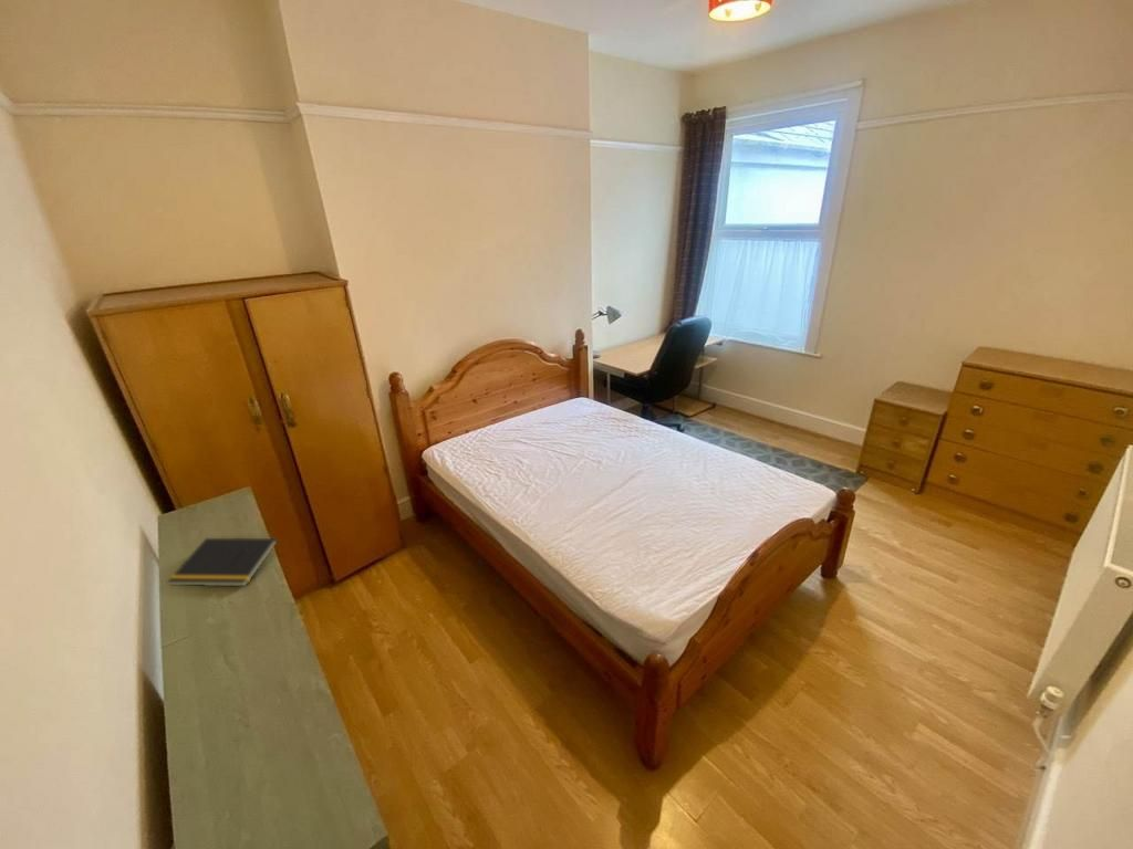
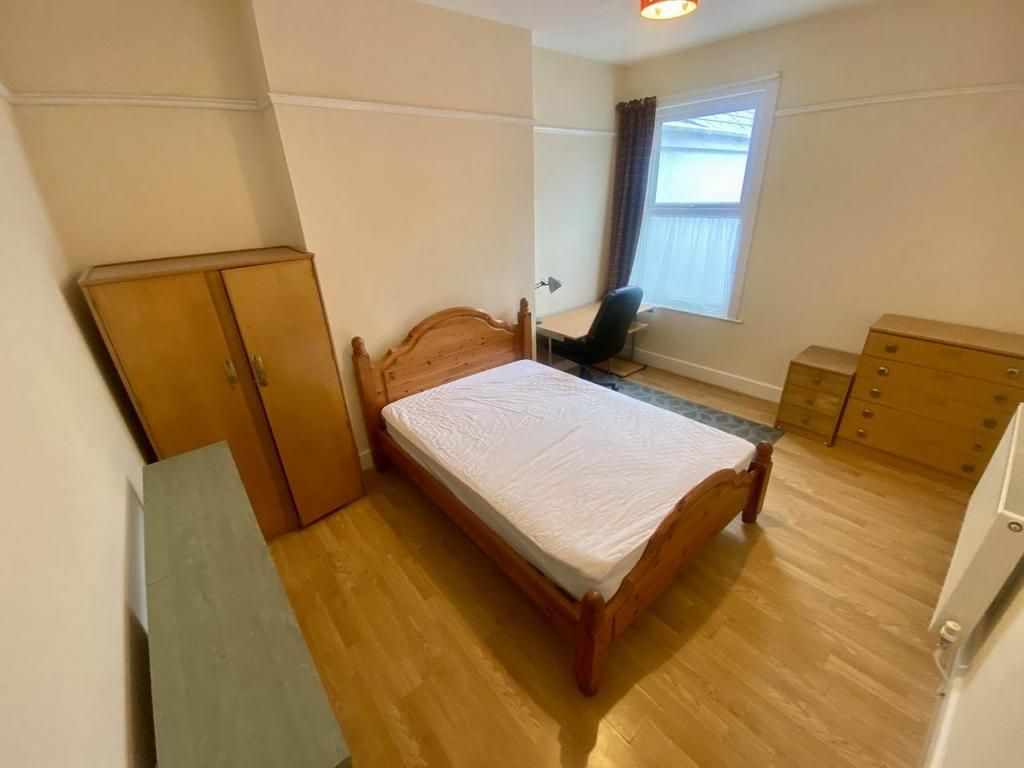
- notepad [166,537,279,587]
